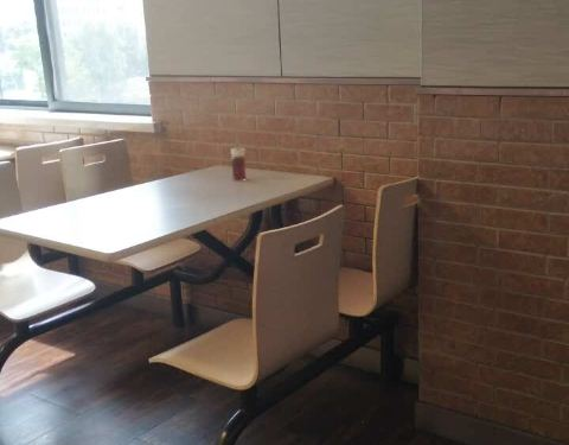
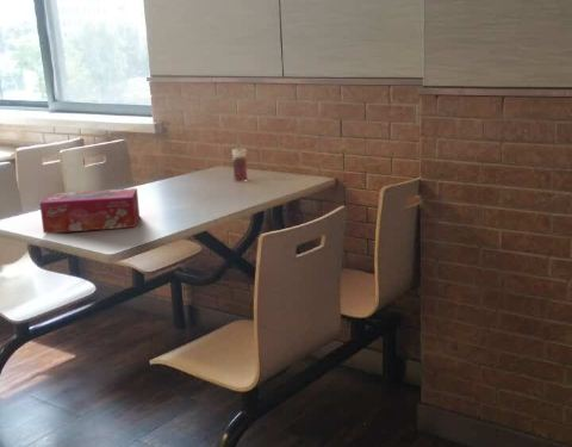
+ tissue box [38,187,141,235]
